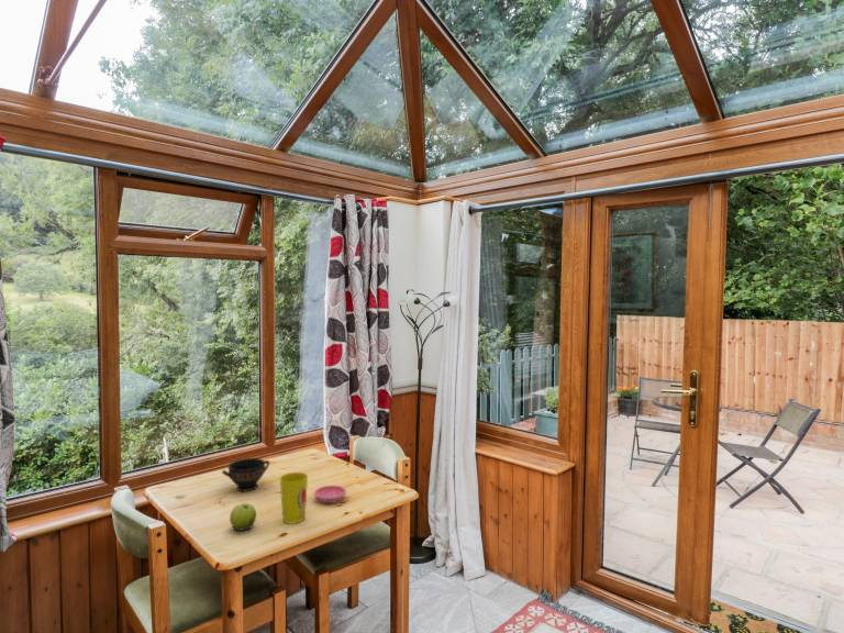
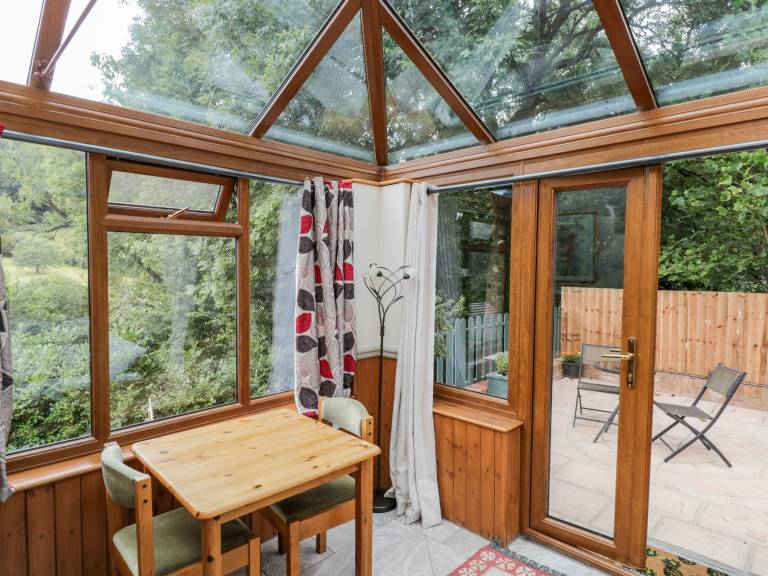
- fruit [229,502,257,532]
- bowl [221,457,270,492]
- saucer [313,485,347,504]
- cup [278,471,309,525]
